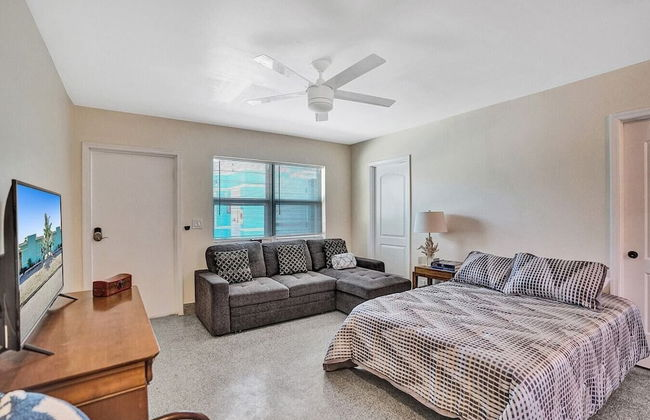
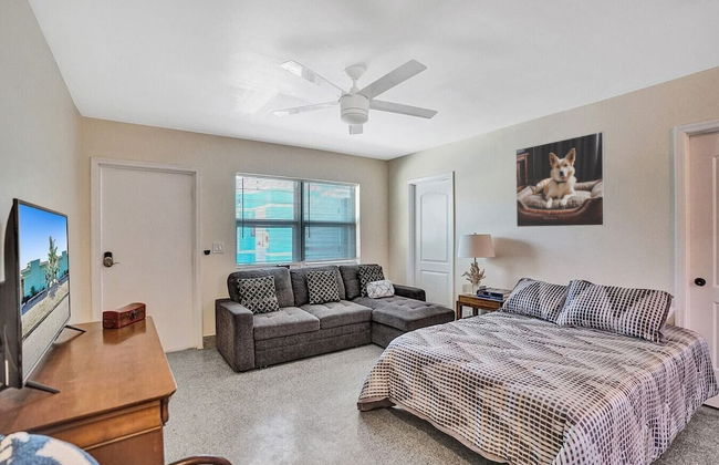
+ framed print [514,131,606,228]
